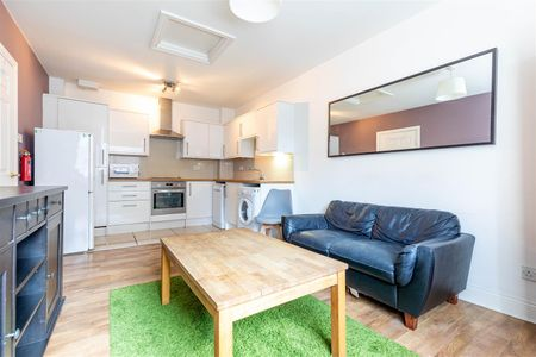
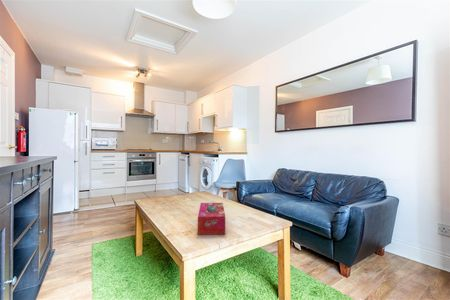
+ tissue box [197,202,226,236]
